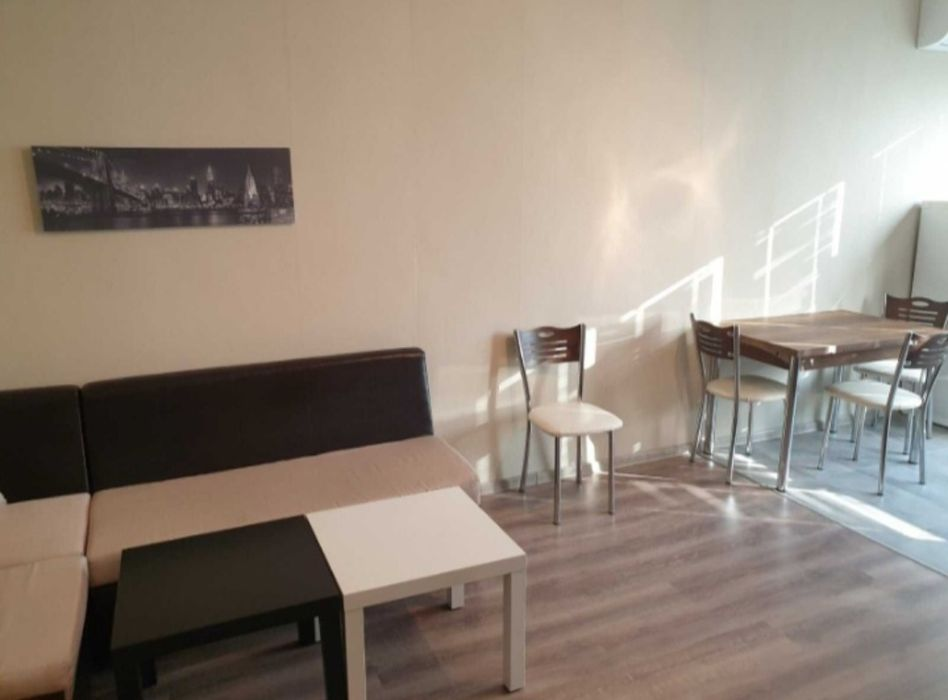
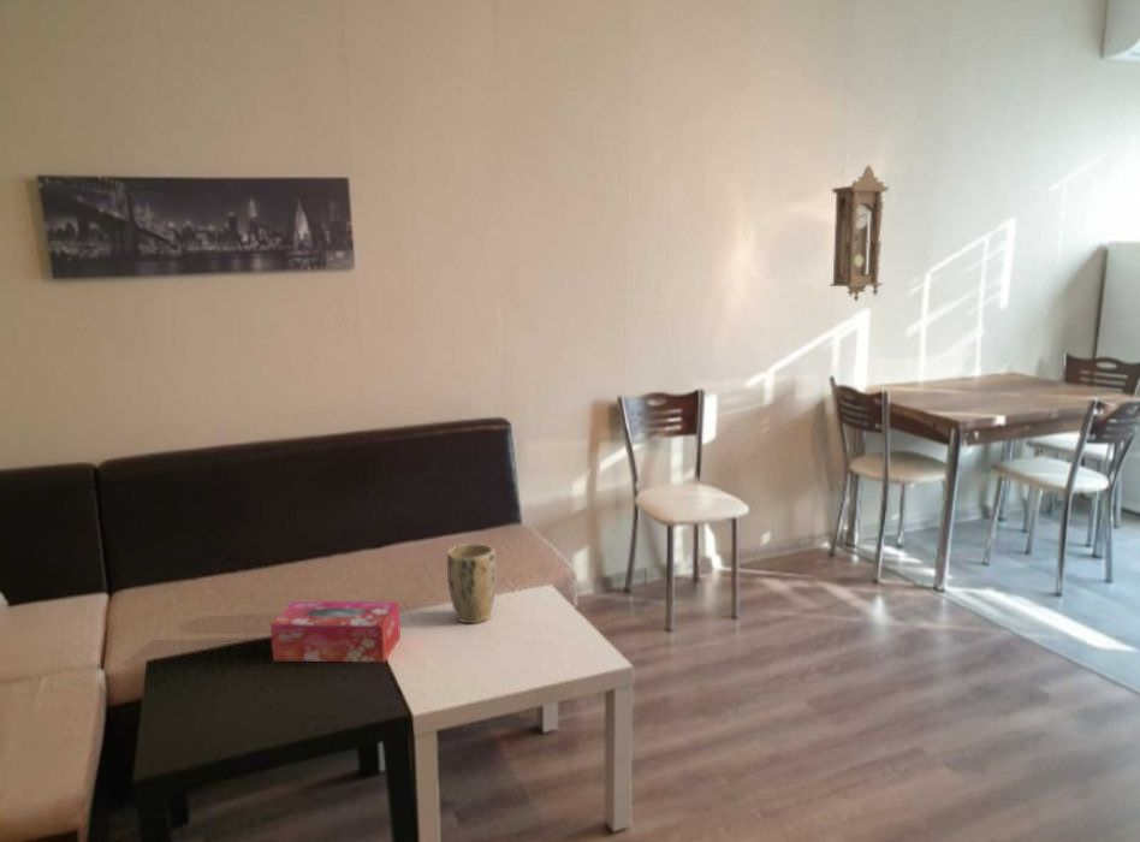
+ tissue box [269,600,402,664]
+ pendulum clock [829,165,890,303]
+ plant pot [446,542,497,624]
